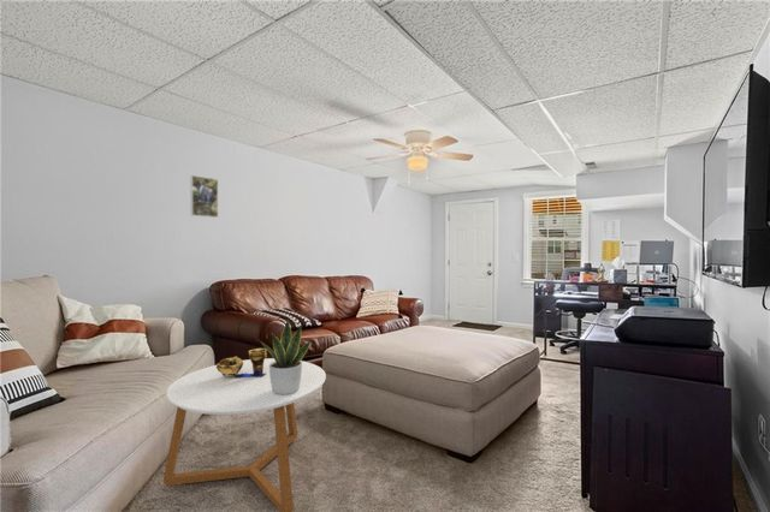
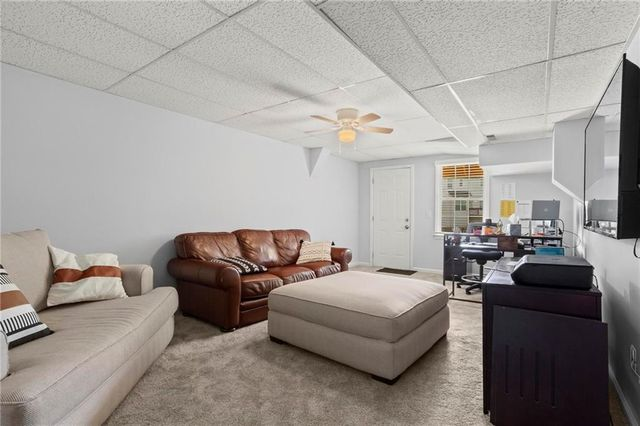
- decorative bowl [215,347,268,377]
- coffee table [162,357,327,512]
- potted plant [257,320,313,395]
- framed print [189,174,219,219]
